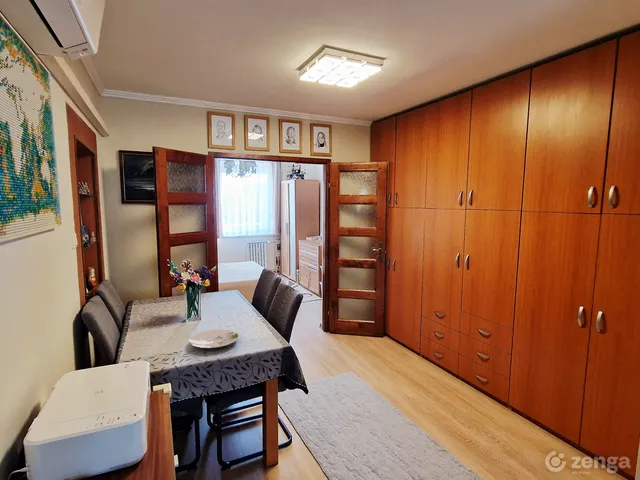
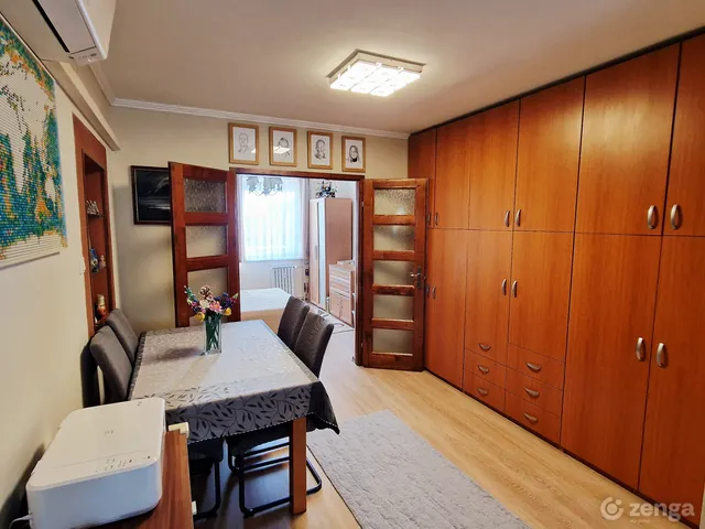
- plate [188,329,239,349]
